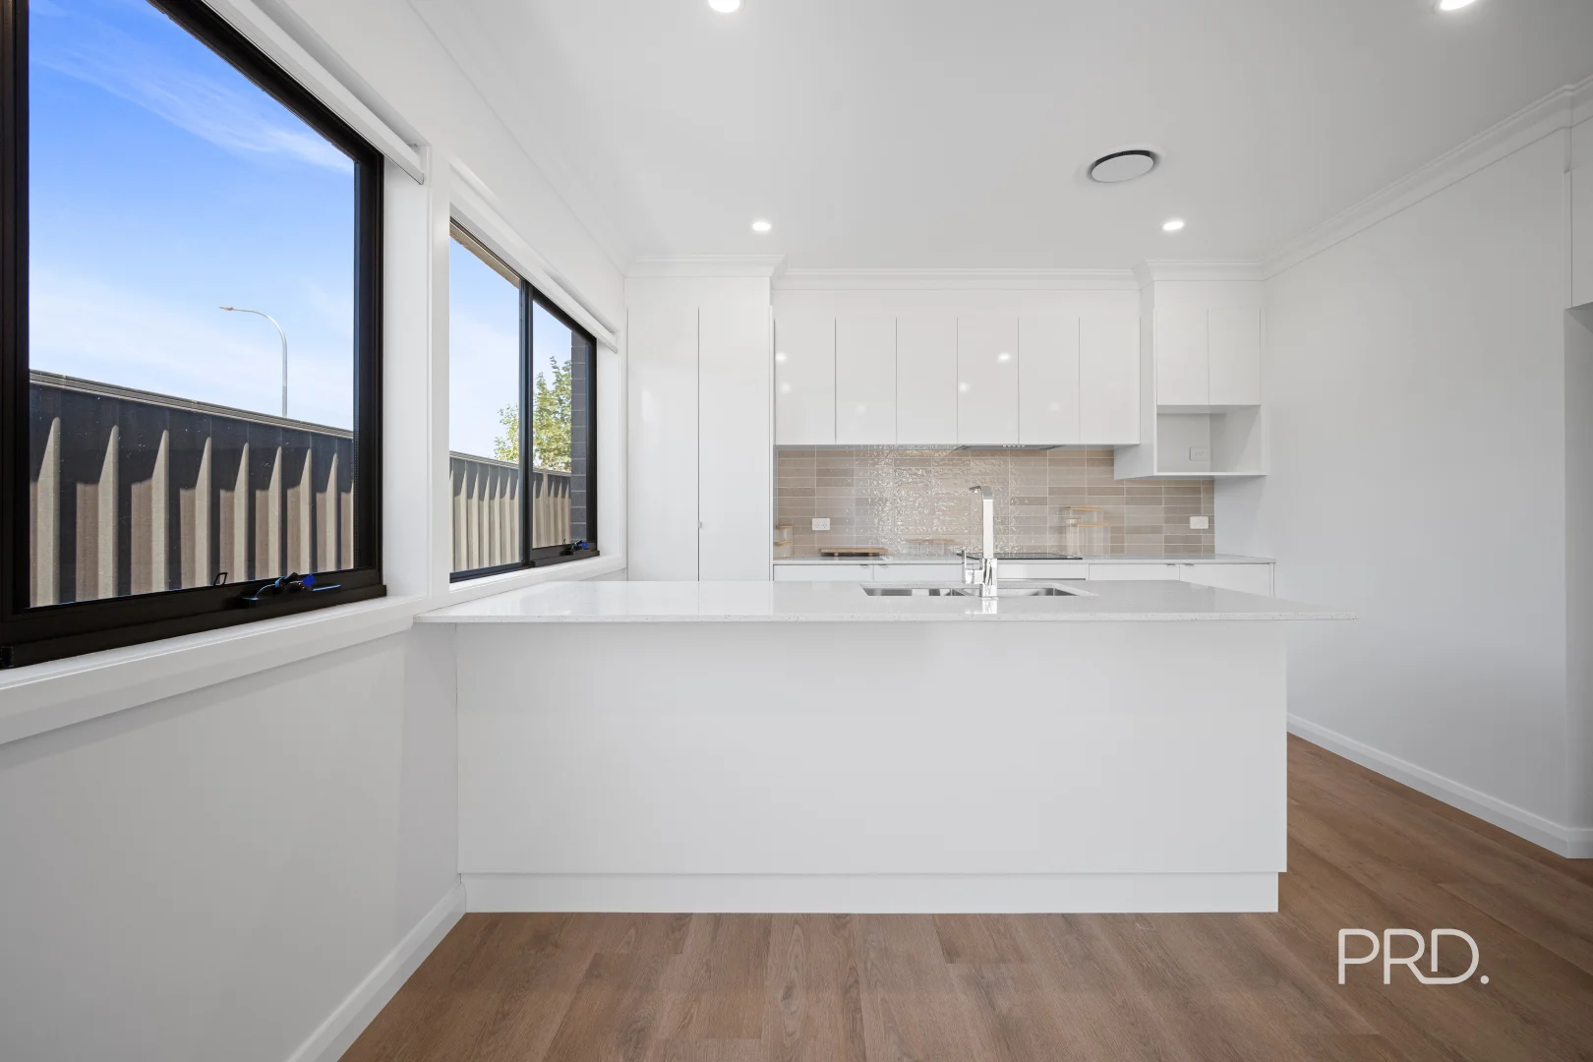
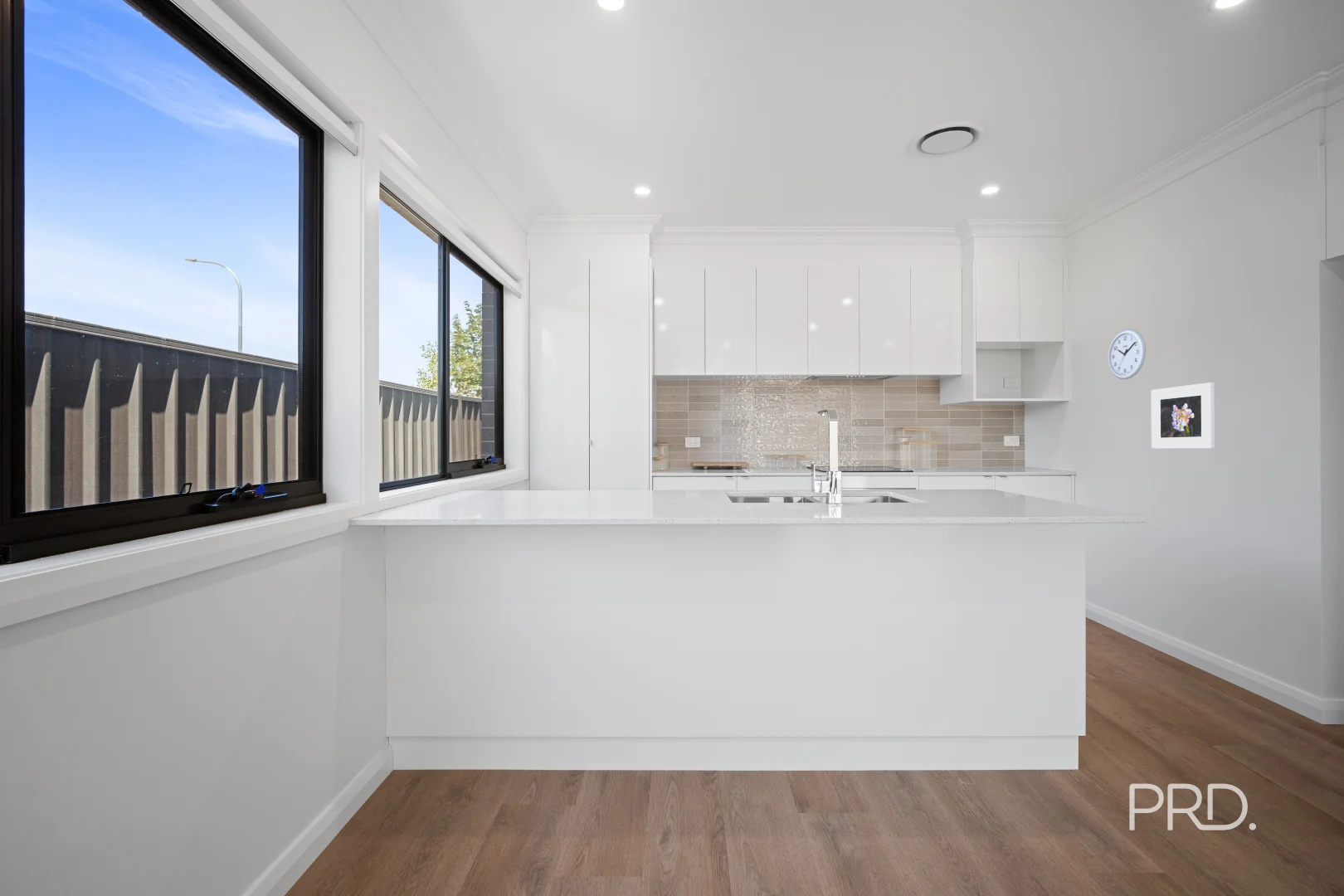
+ wall clock [1108,329,1147,380]
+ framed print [1151,382,1216,450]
